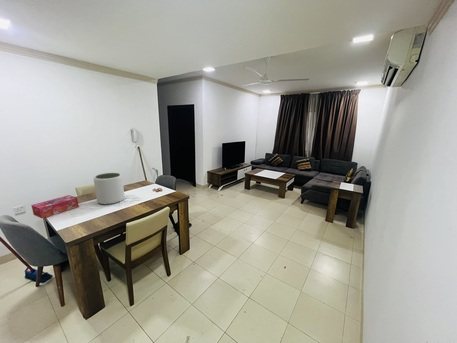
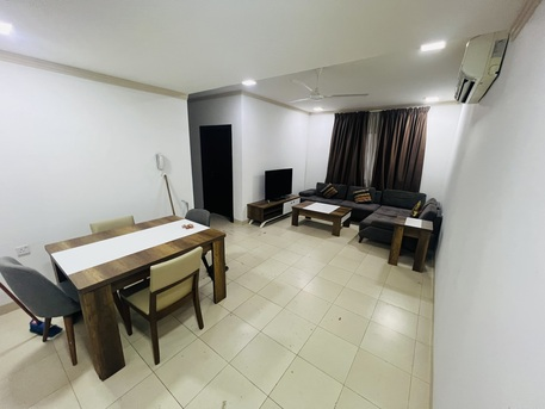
- tissue box [30,194,80,219]
- plant pot [93,172,126,205]
